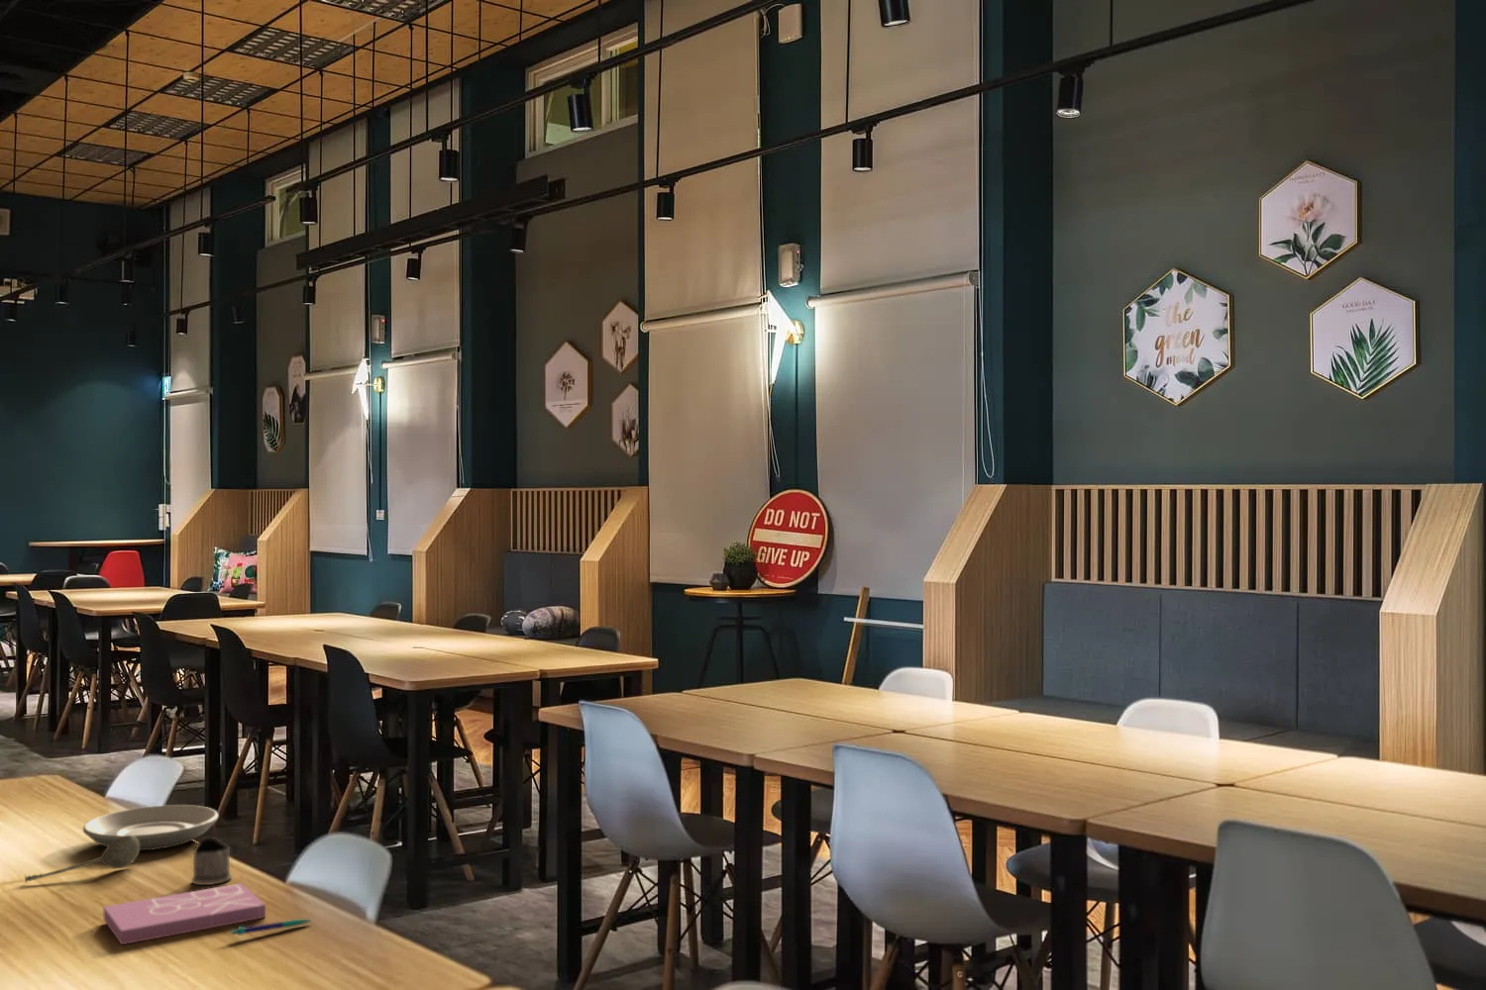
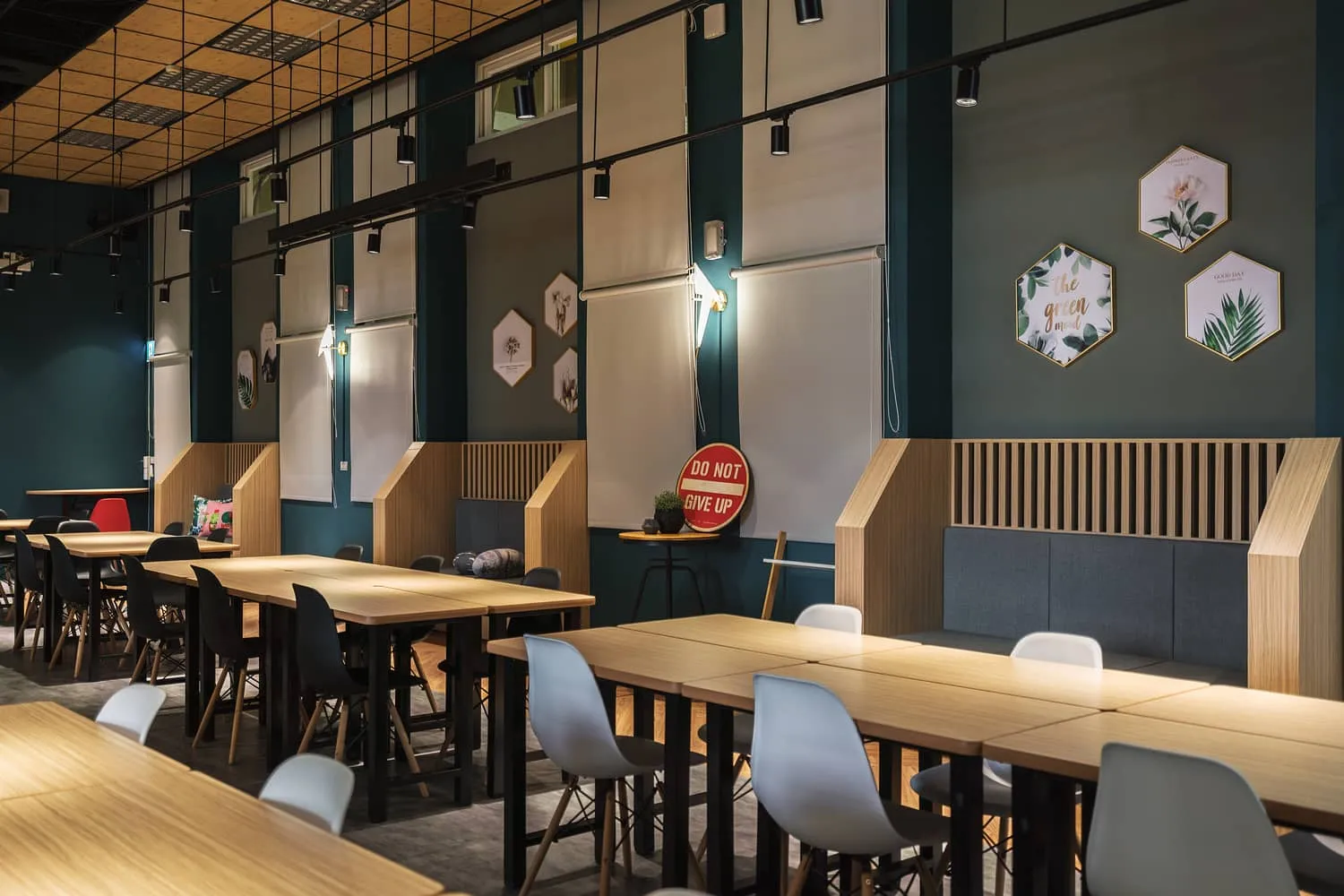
- book [103,882,266,946]
- plate [82,804,220,852]
- pen [230,918,313,937]
- tea glass holder [190,836,233,886]
- soupspoon [24,835,140,884]
